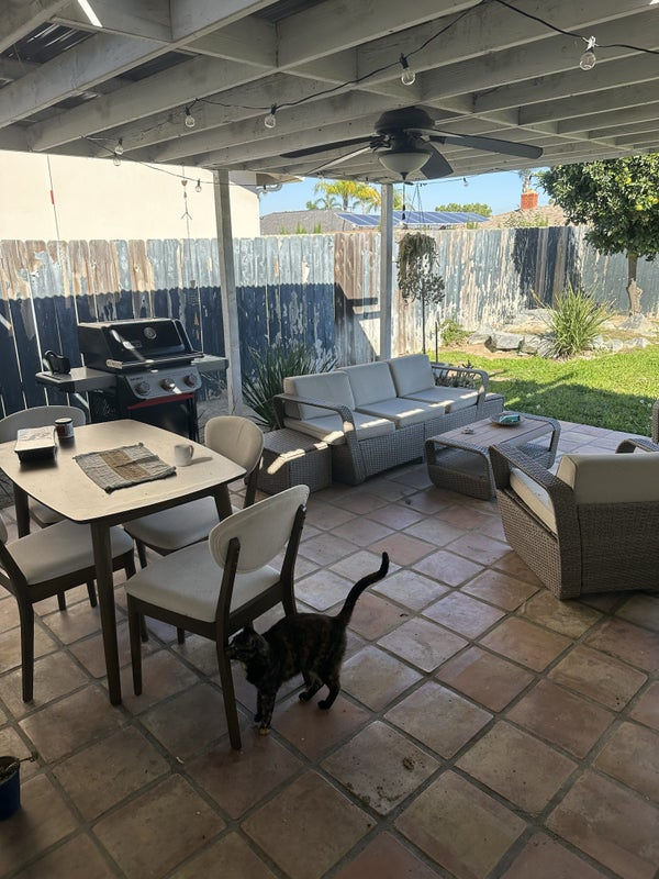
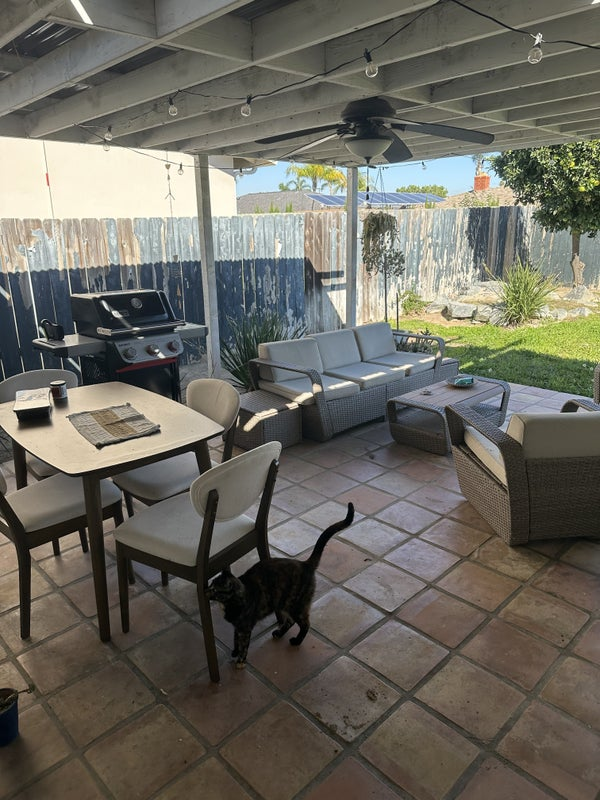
- cup [174,443,196,467]
